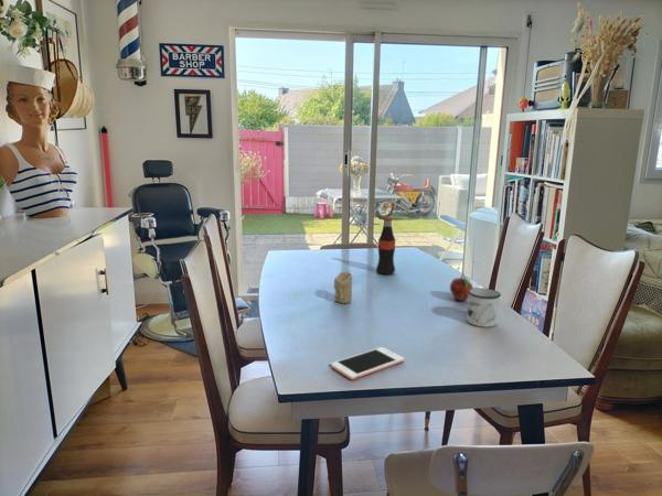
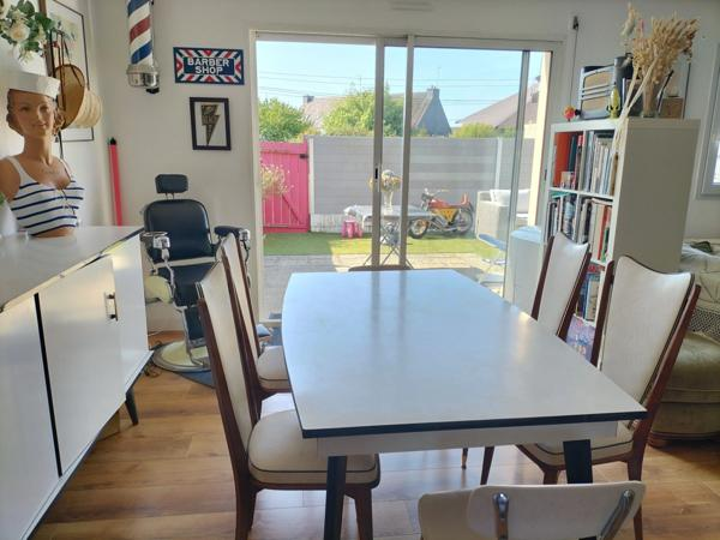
- cell phone [330,346,405,380]
- candle [333,271,353,304]
- mug [466,287,502,328]
- bottle [375,216,396,276]
- fruit [449,272,474,302]
